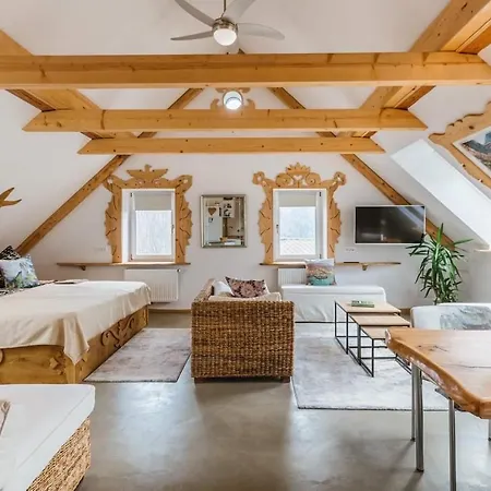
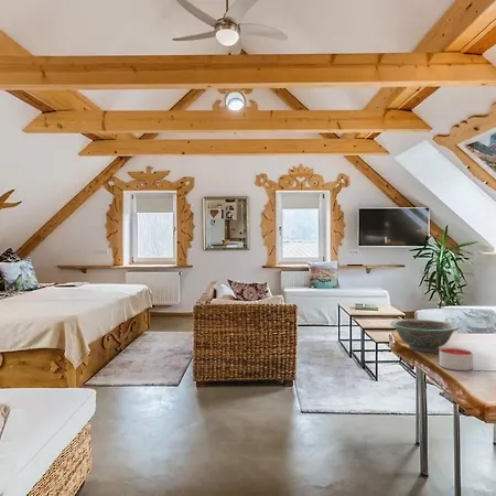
+ candle [439,347,474,371]
+ decorative bowl [389,319,460,353]
